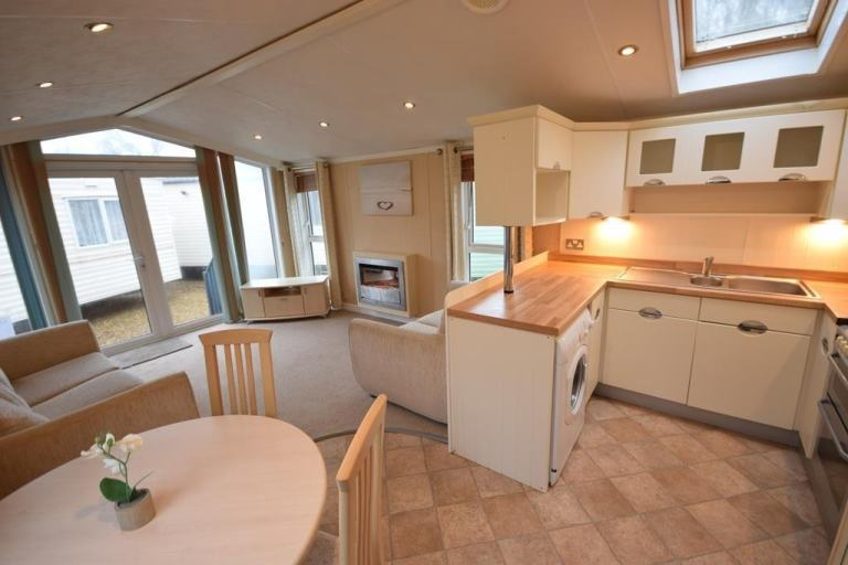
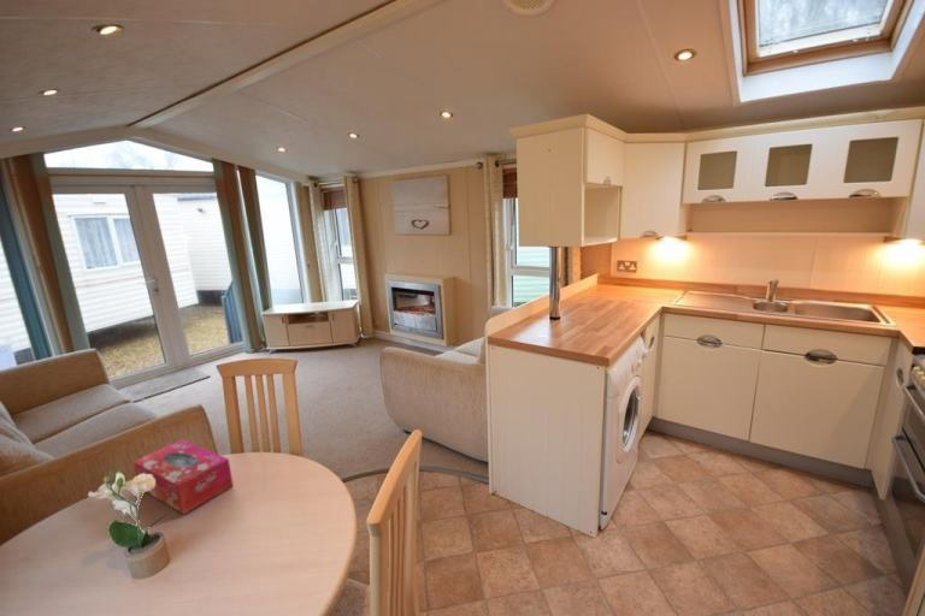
+ tissue box [131,438,235,515]
